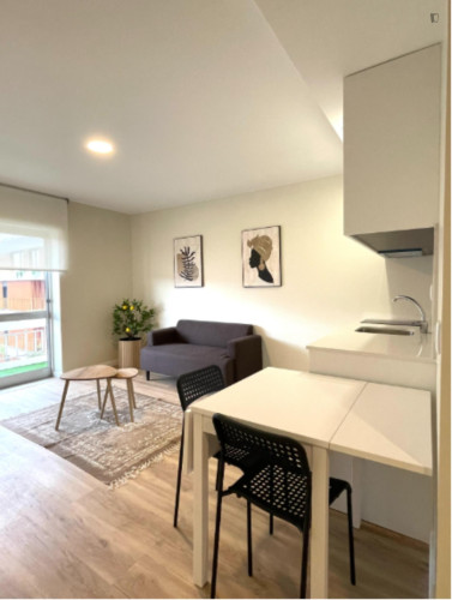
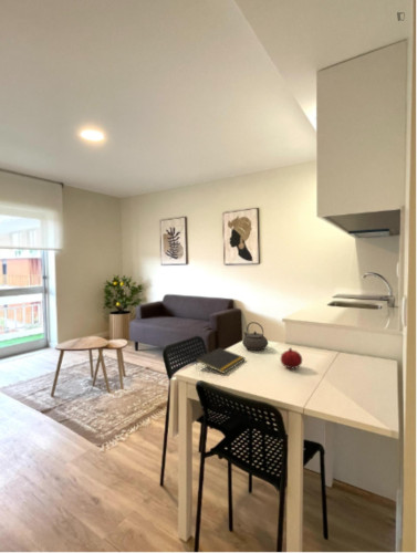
+ fruit [280,346,303,369]
+ notepad [195,346,247,375]
+ teapot [241,321,269,352]
